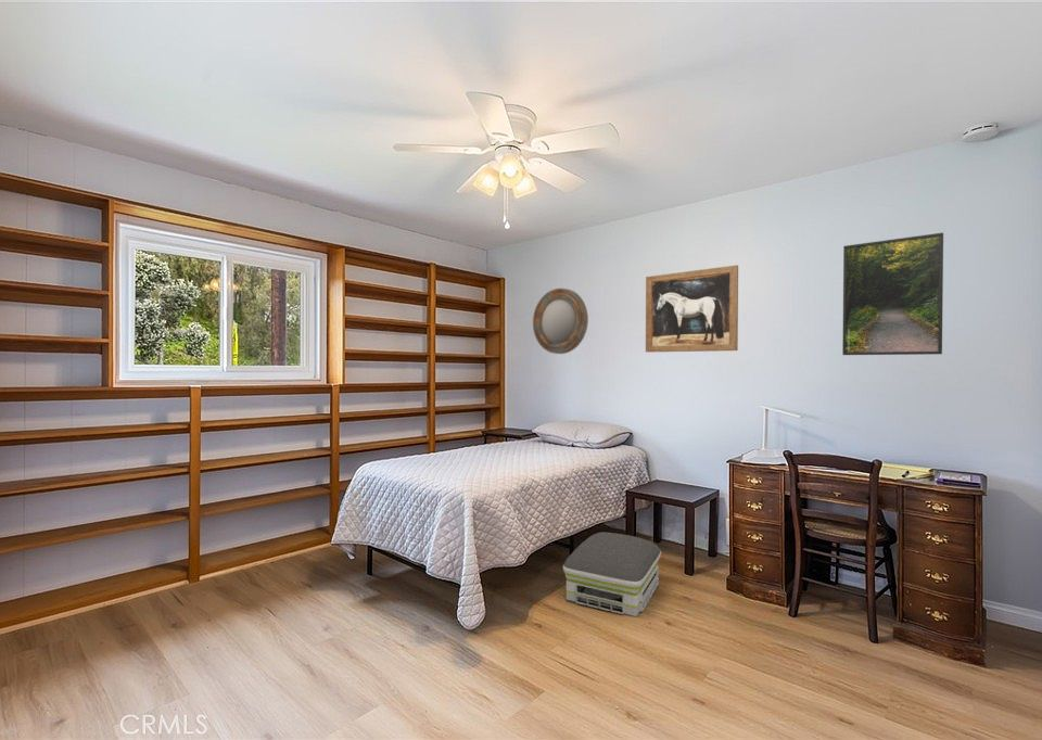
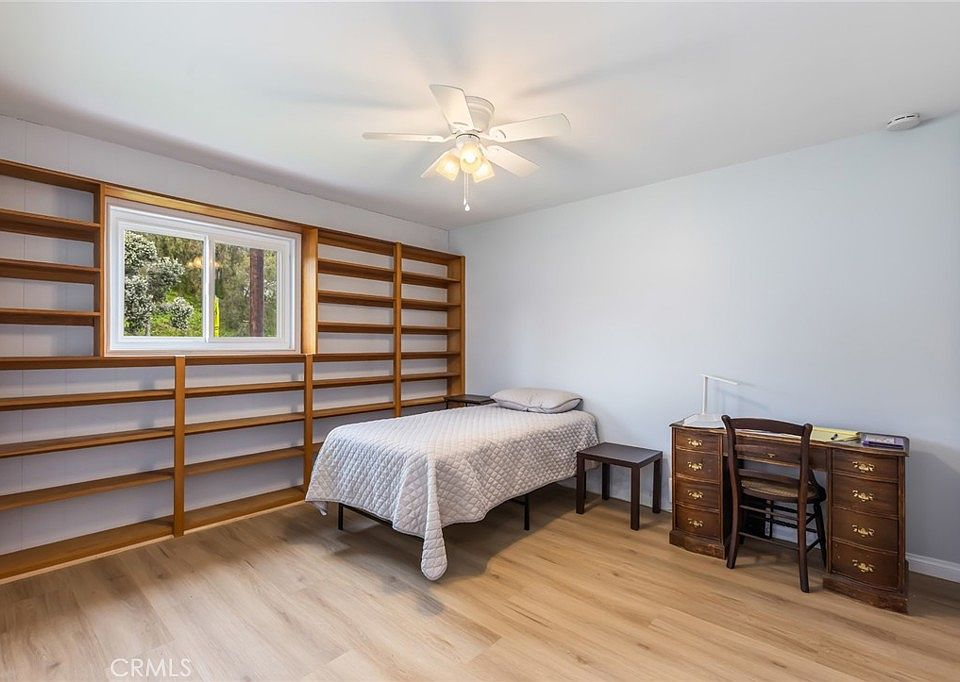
- air purifier [562,532,662,618]
- home mirror [532,288,589,355]
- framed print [841,232,944,356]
- wall art [645,264,739,354]
